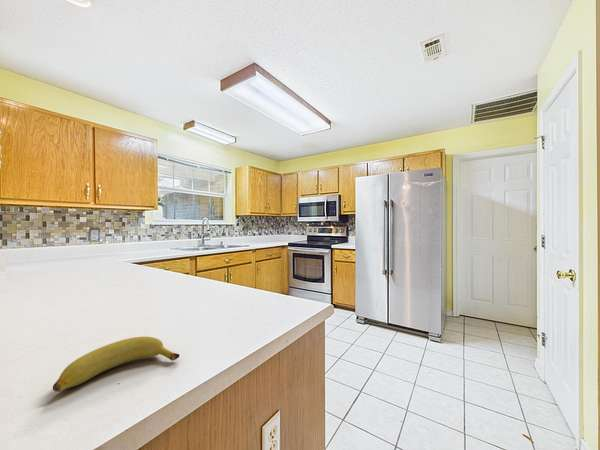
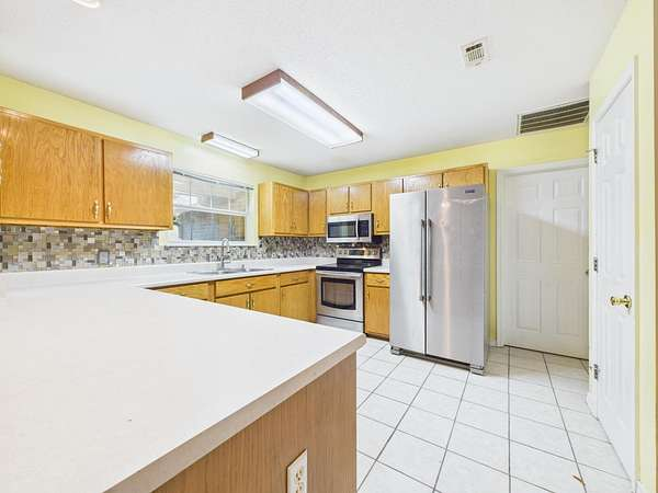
- banana [52,336,180,393]
